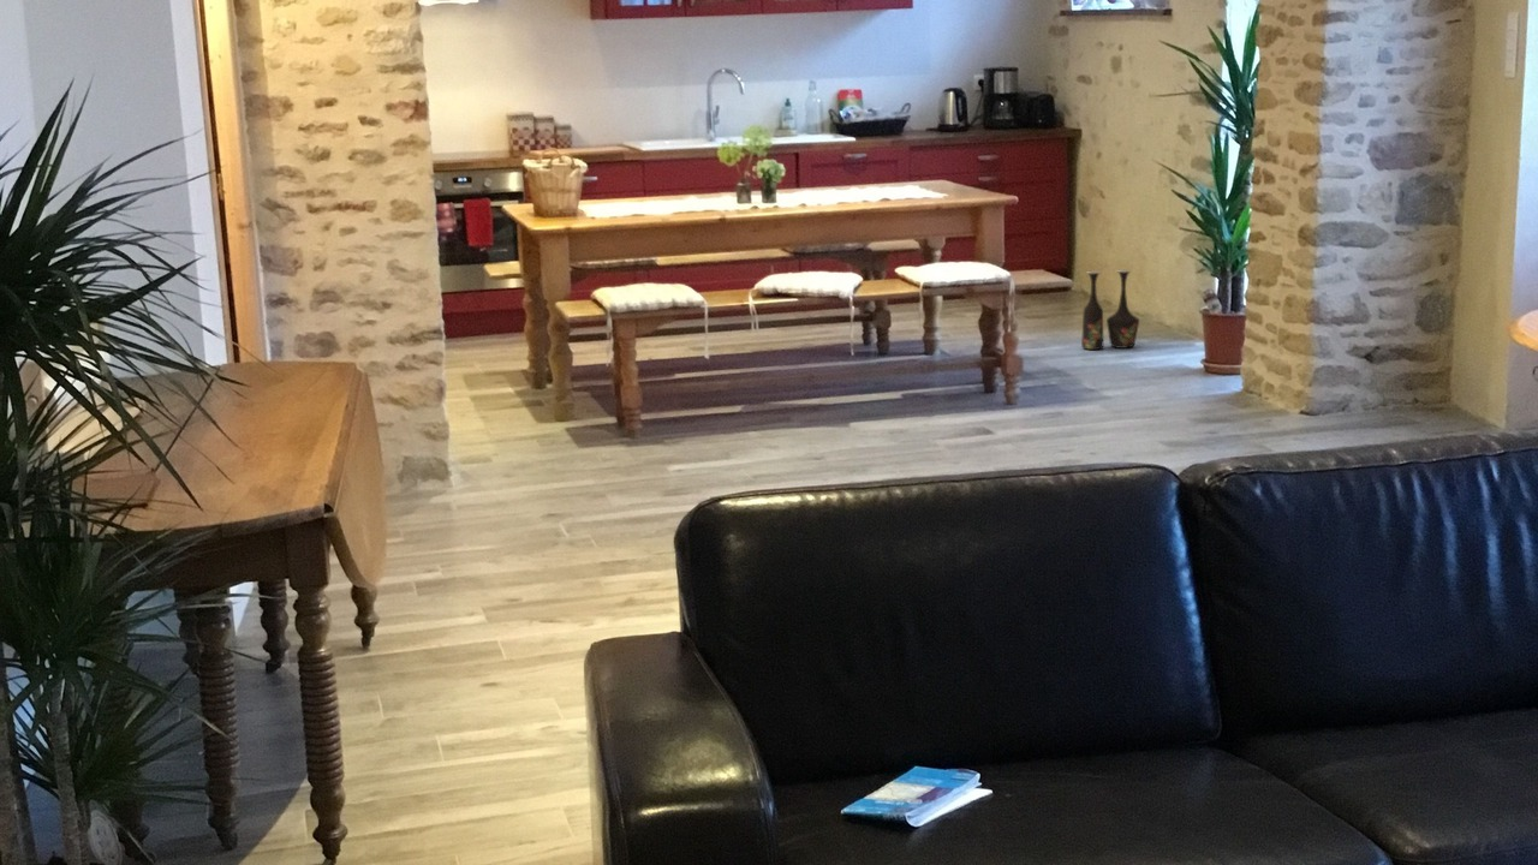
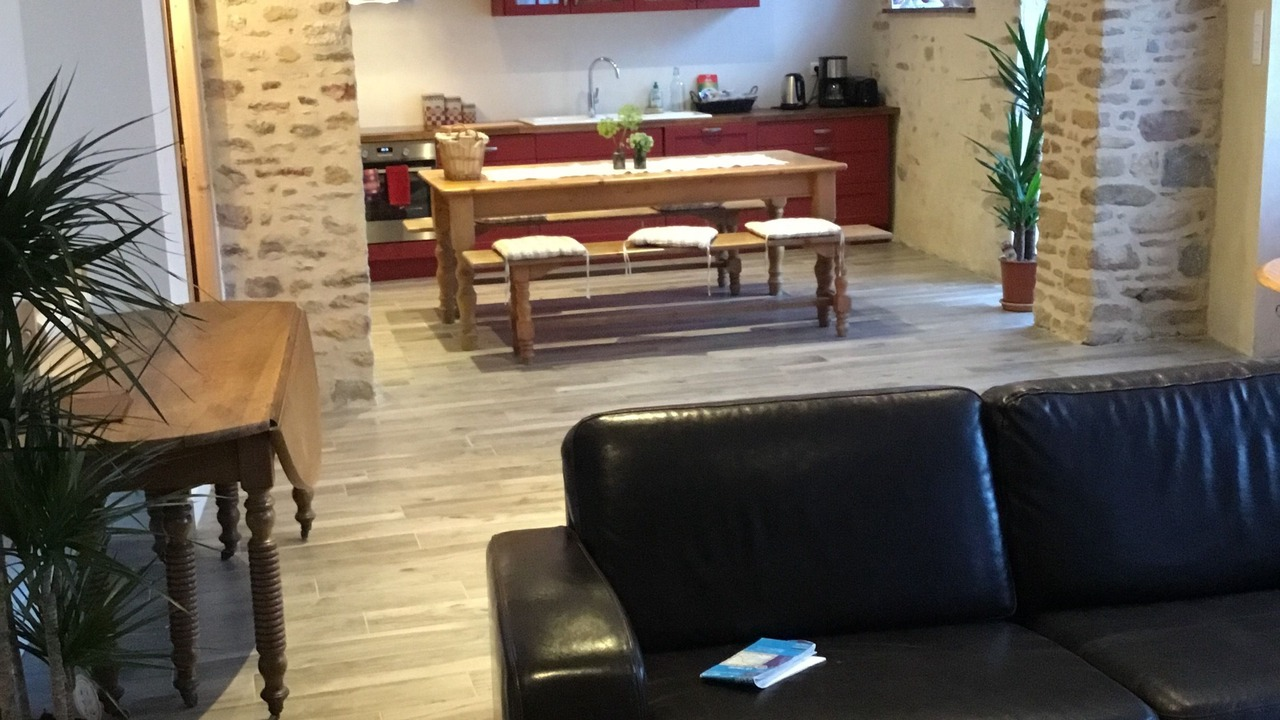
- vase [1080,268,1140,351]
